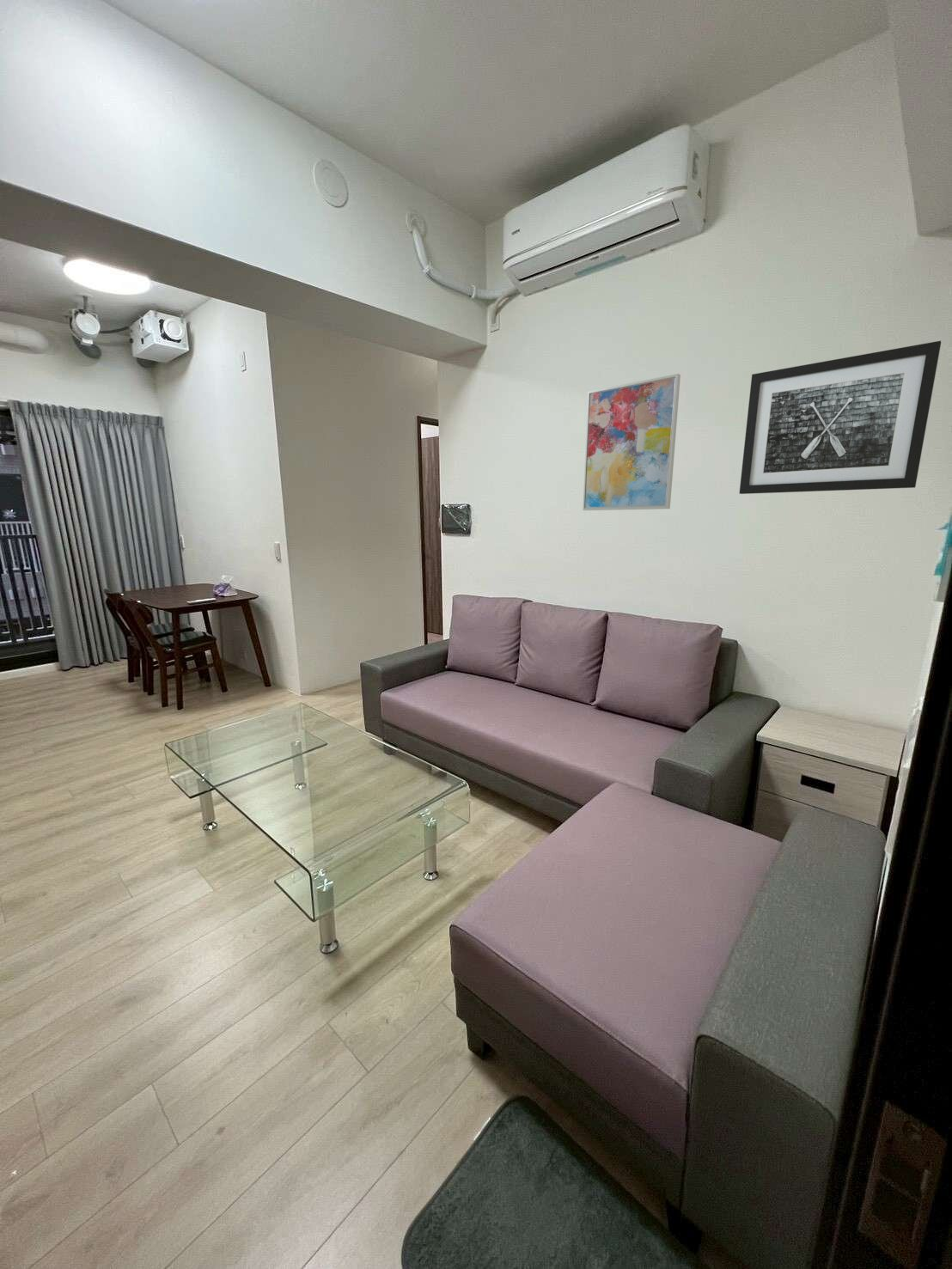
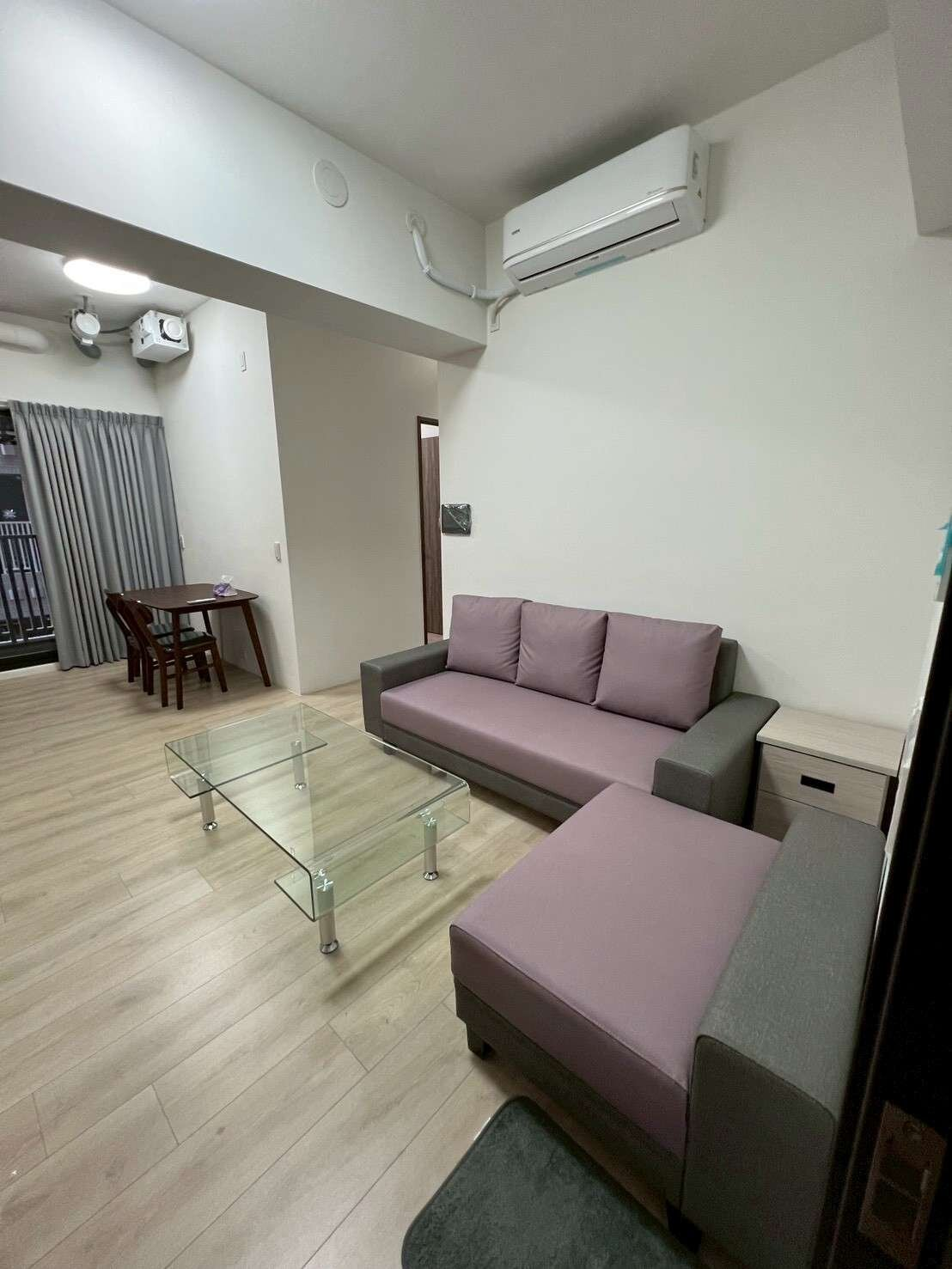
- wall art [583,373,681,511]
- wall art [739,340,942,495]
